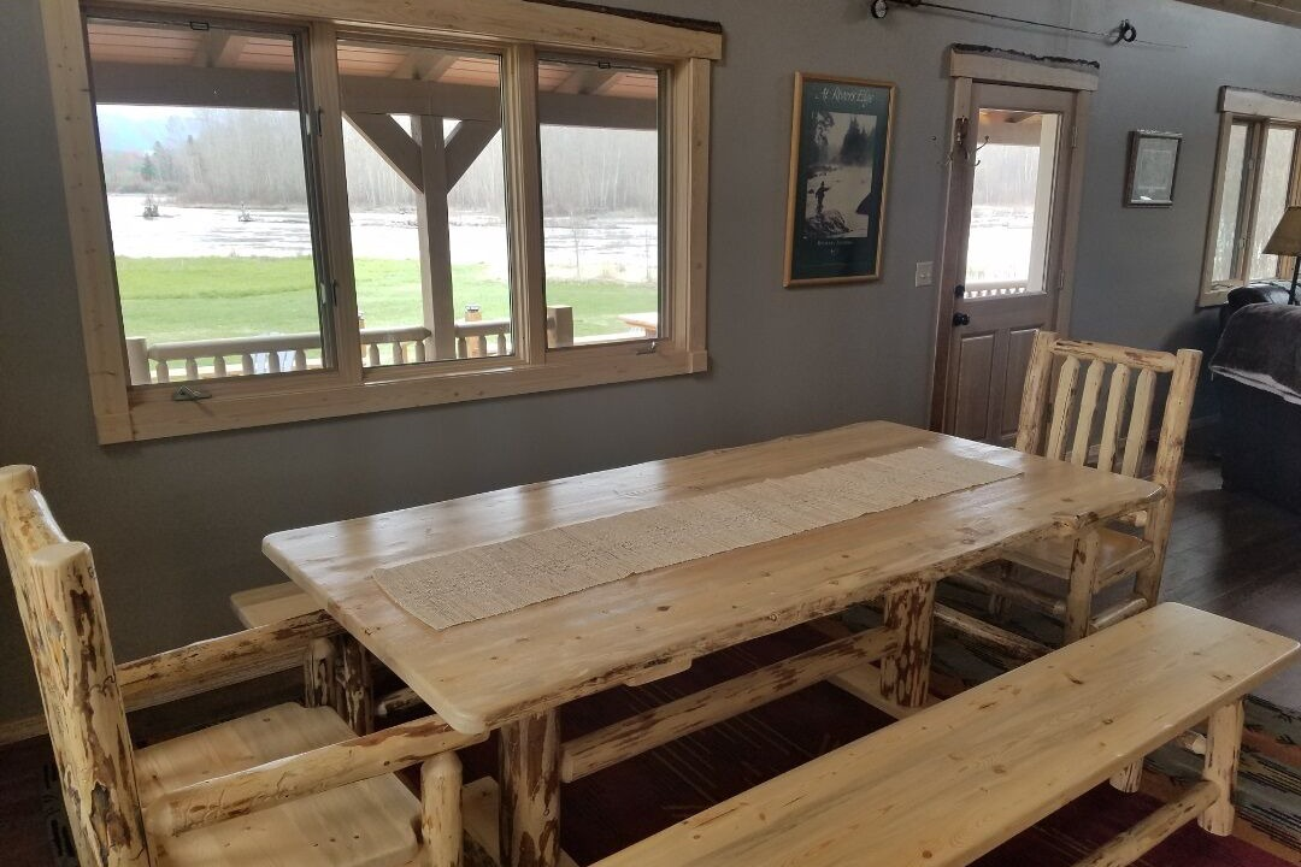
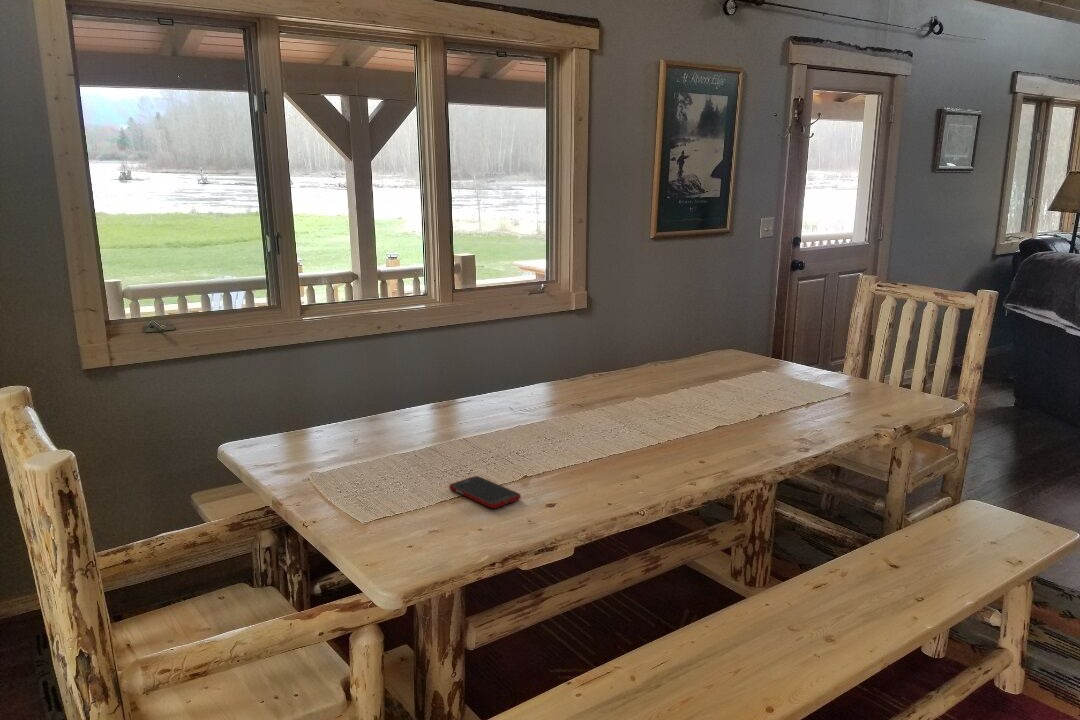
+ cell phone [448,475,522,509]
